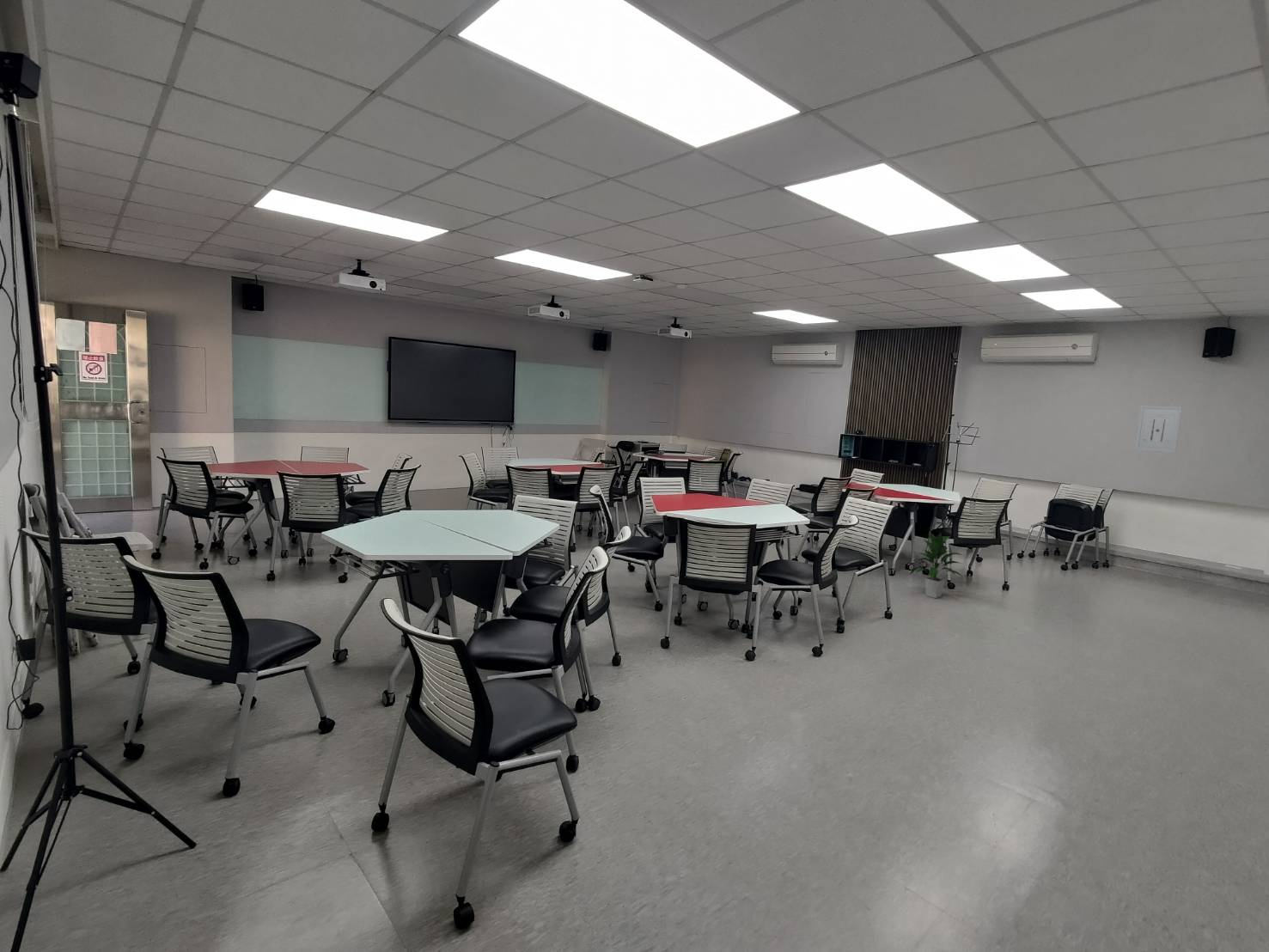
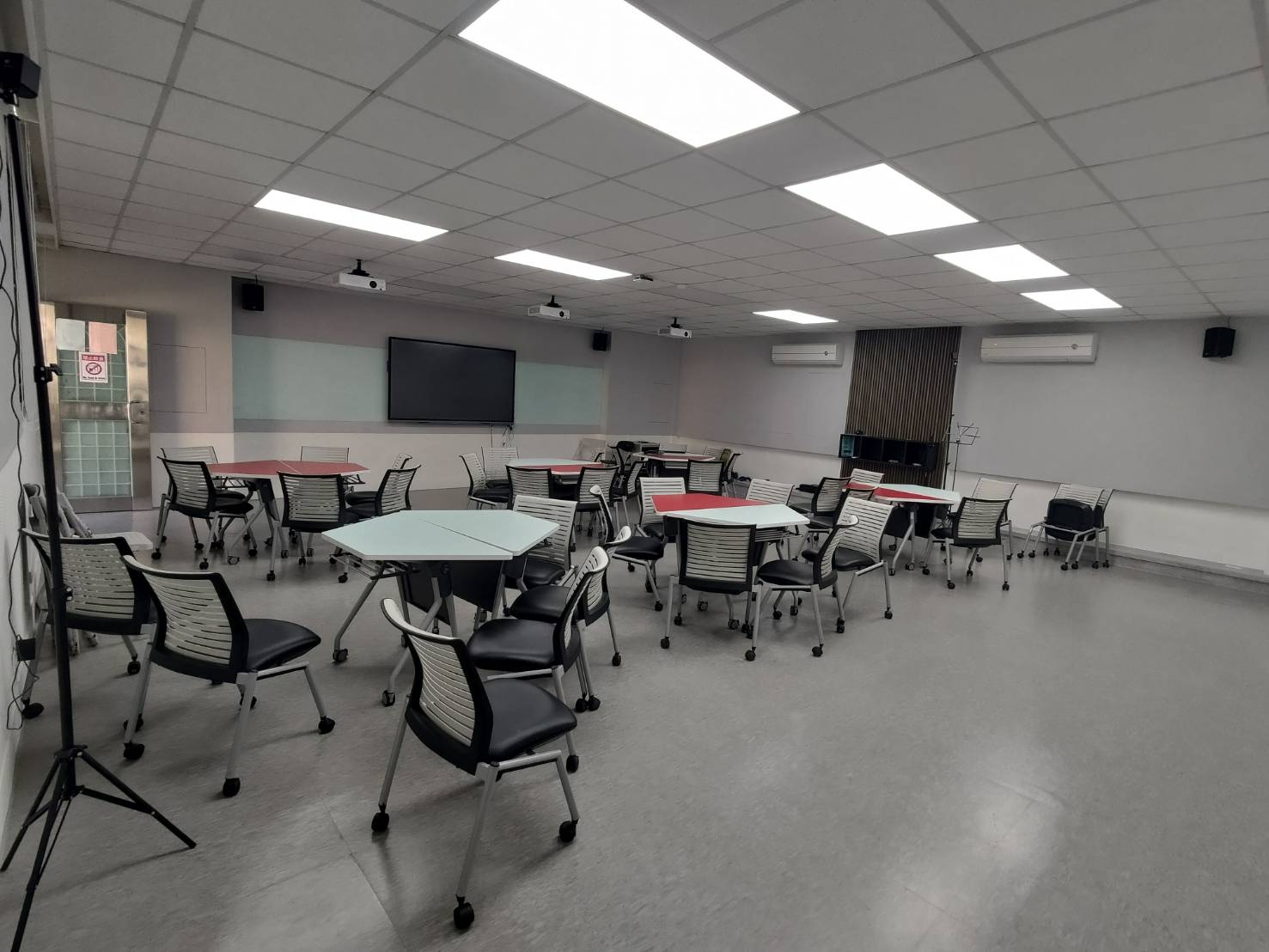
- indoor plant [909,532,963,599]
- wall art [1134,405,1183,454]
